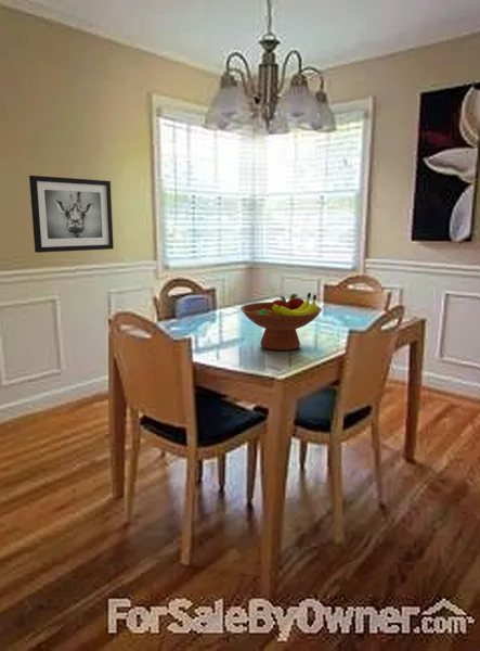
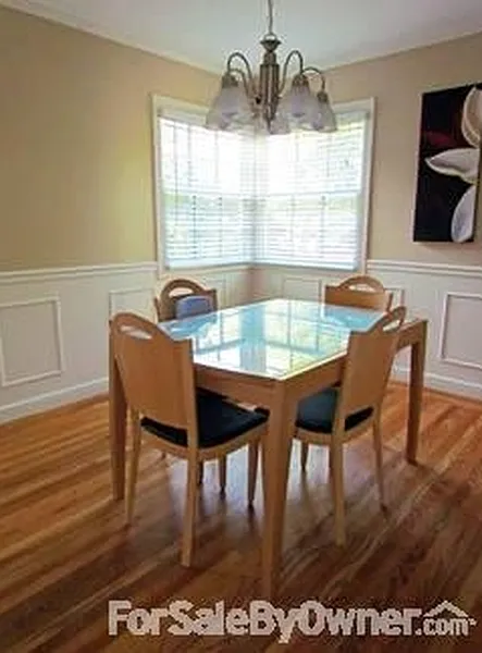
- wall art [28,175,115,254]
- fruit bowl [239,292,323,352]
